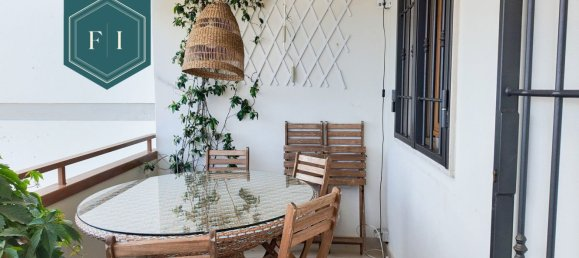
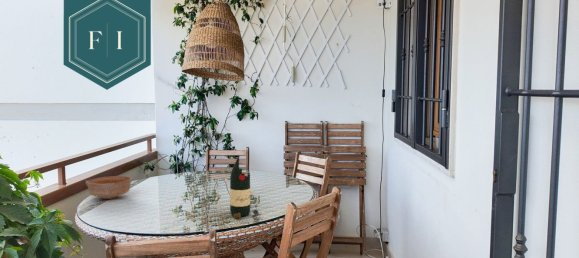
+ bowl [84,175,133,200]
+ bottle [229,156,260,219]
